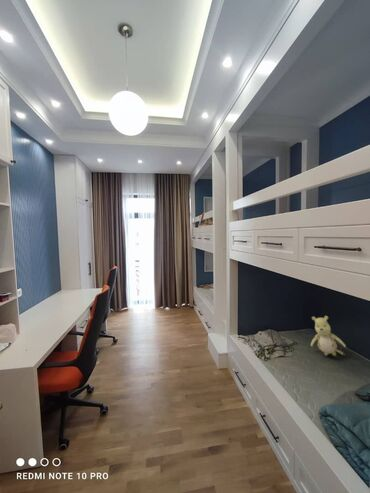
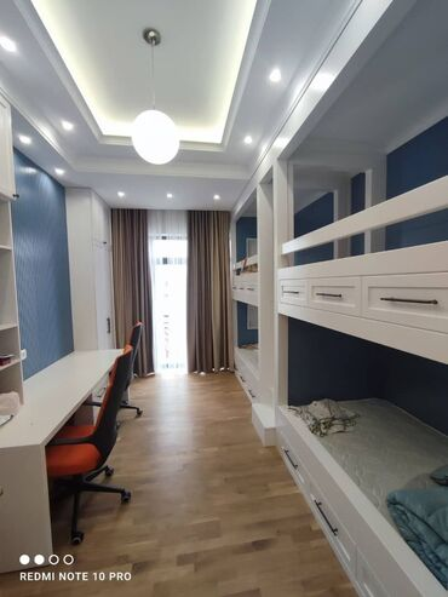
- teddy bear [310,315,347,357]
